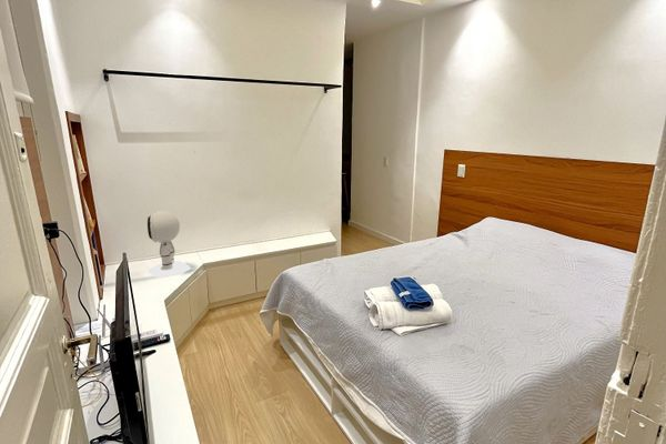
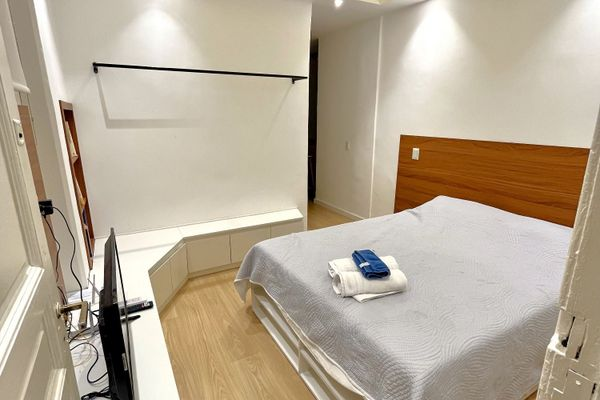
- desk lamp [147,210,191,279]
